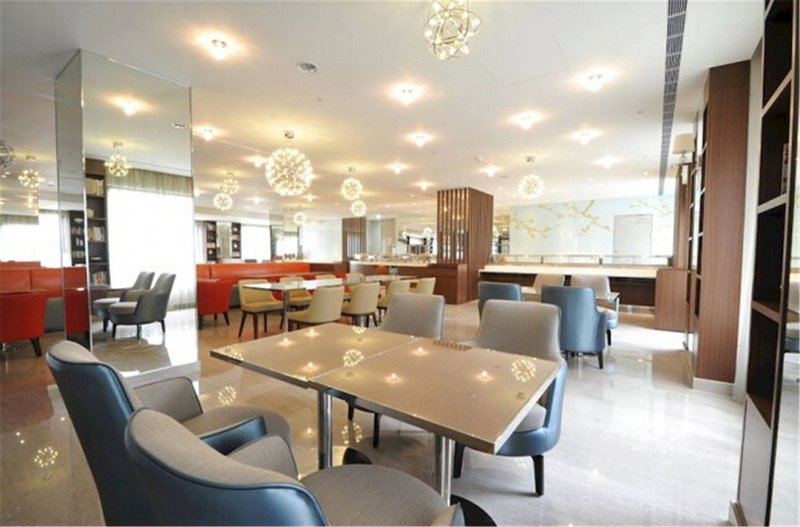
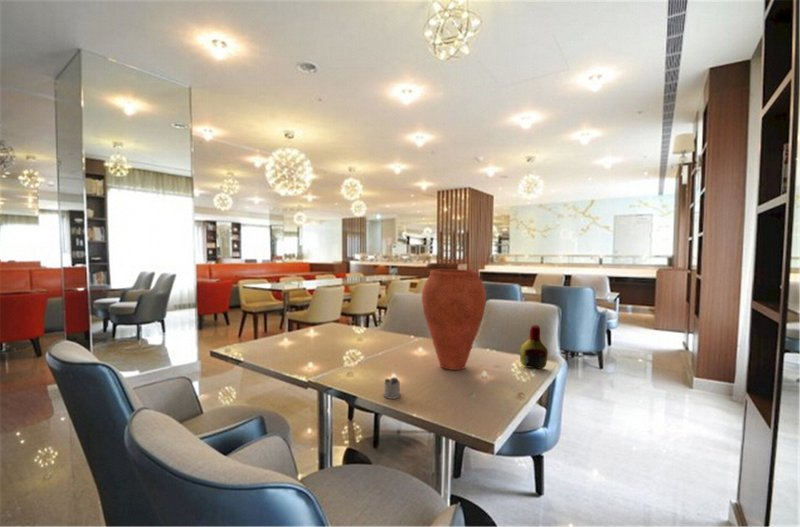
+ vase [421,268,487,371]
+ tea glass holder [382,376,402,400]
+ bottle [519,324,549,370]
